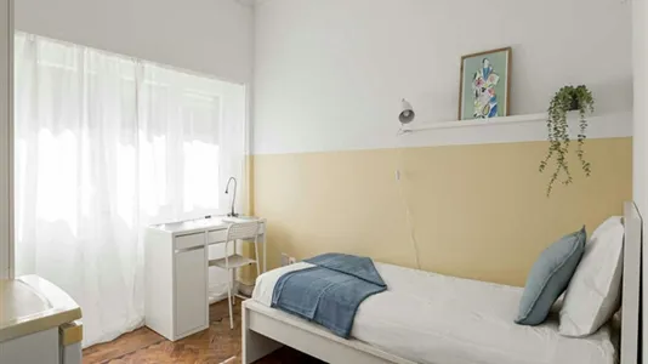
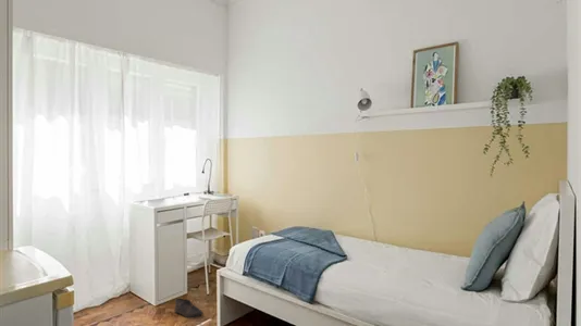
+ shoe [174,298,205,318]
